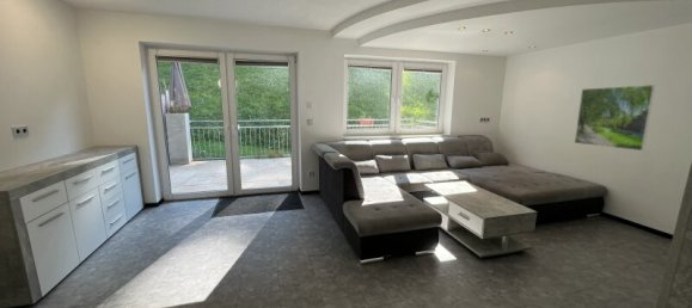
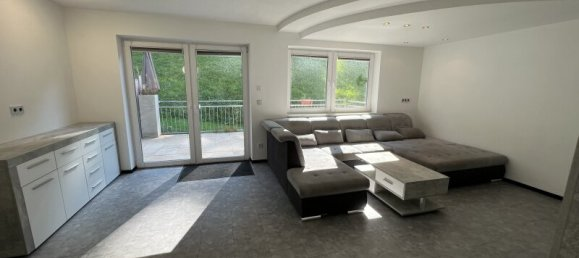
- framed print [574,84,656,152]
